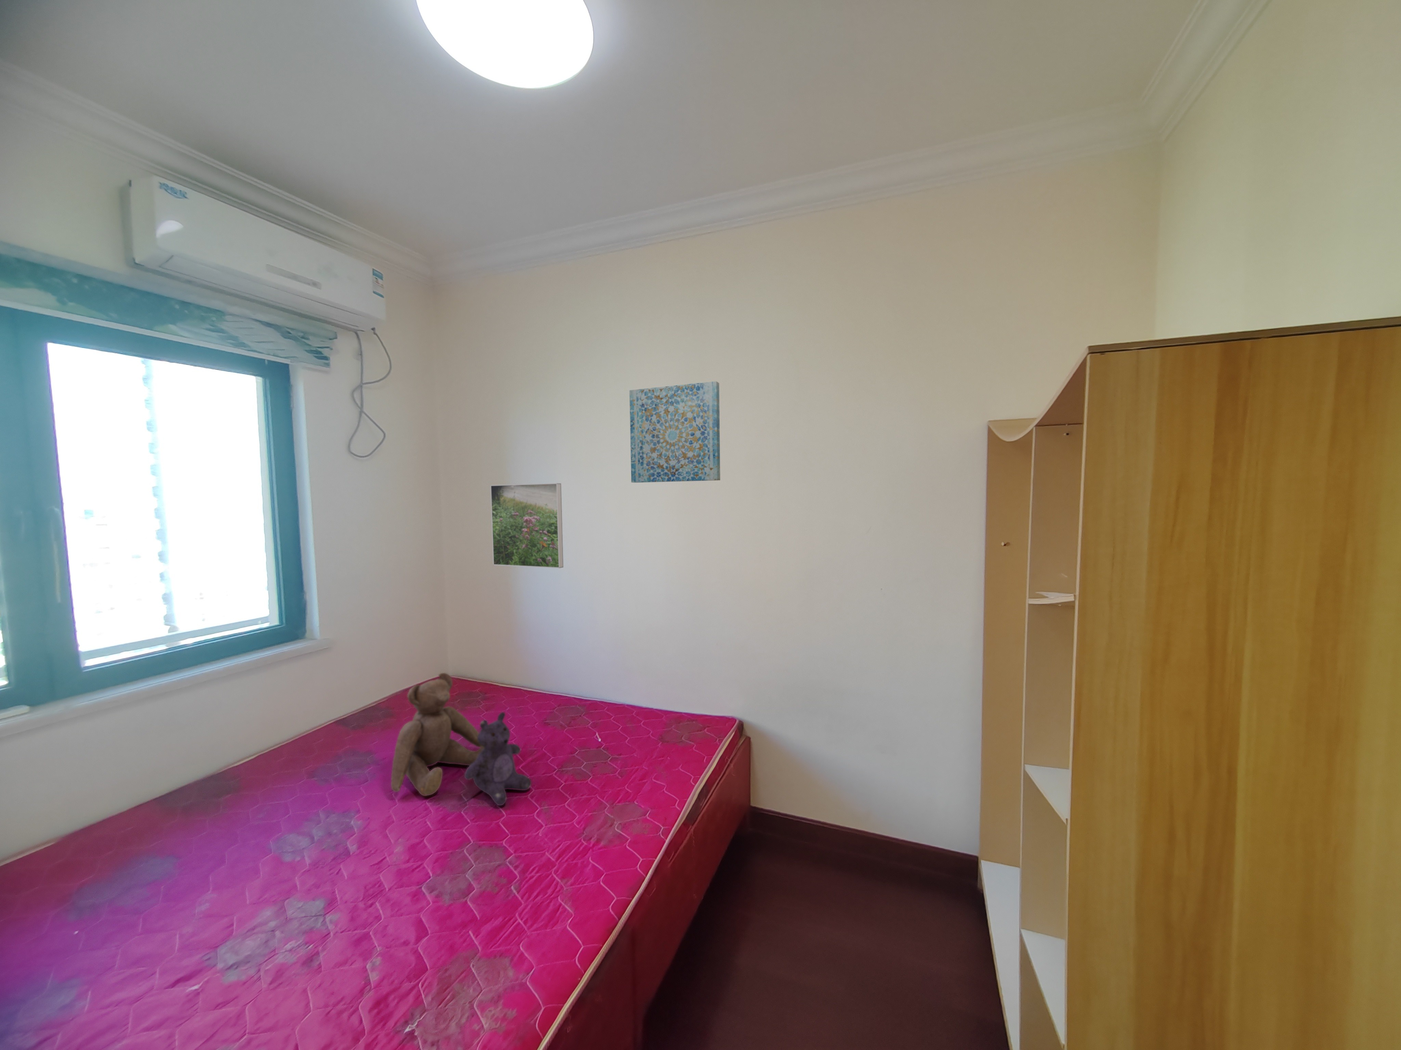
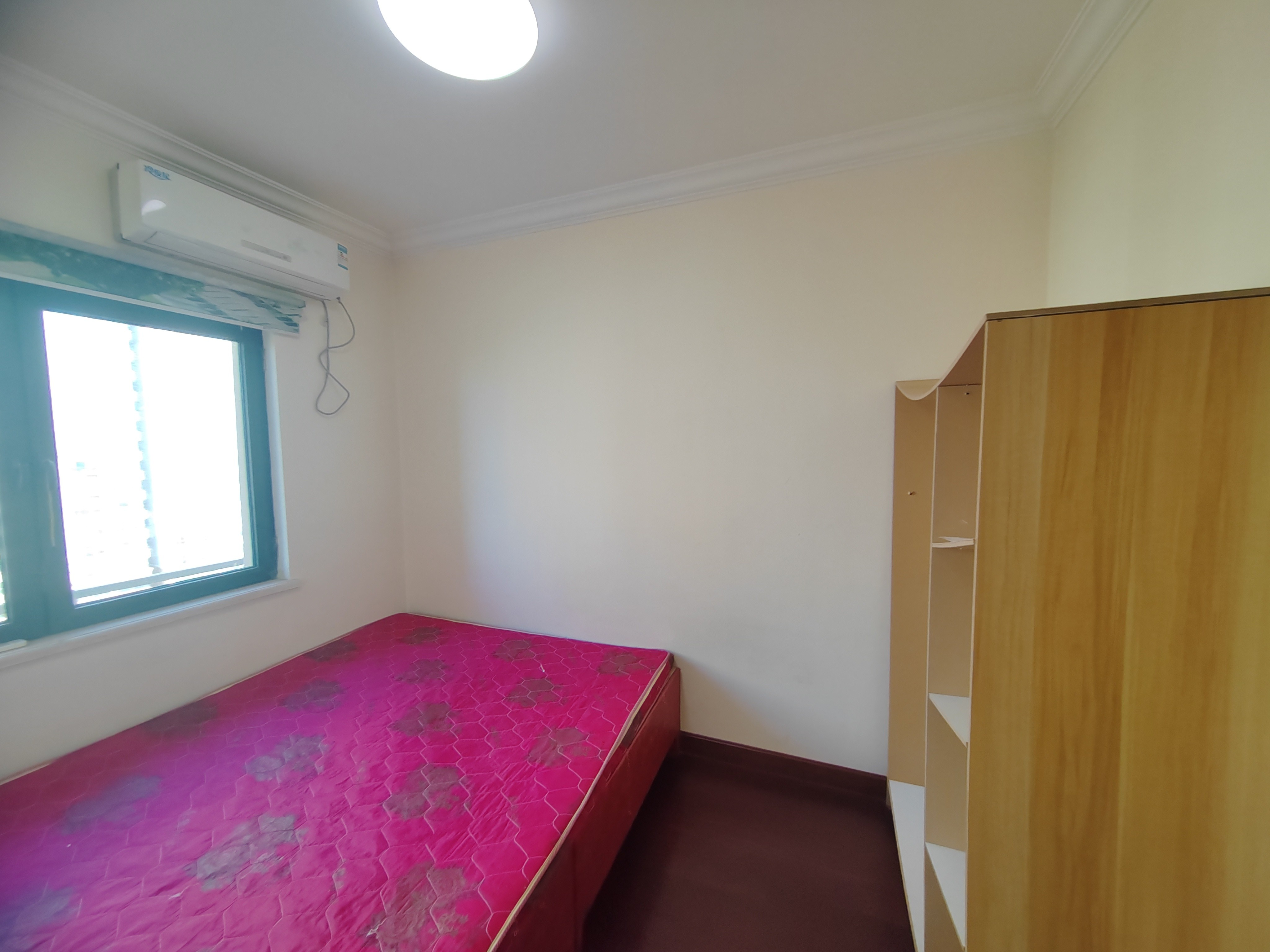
- teddy bear [391,673,484,796]
- stuffed animal [464,711,532,806]
- wall art [629,381,720,483]
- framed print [490,483,564,568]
